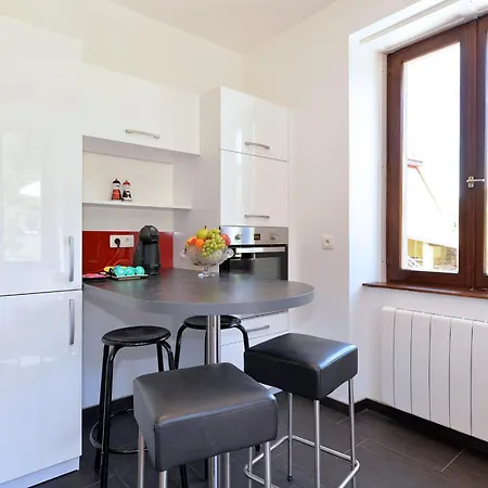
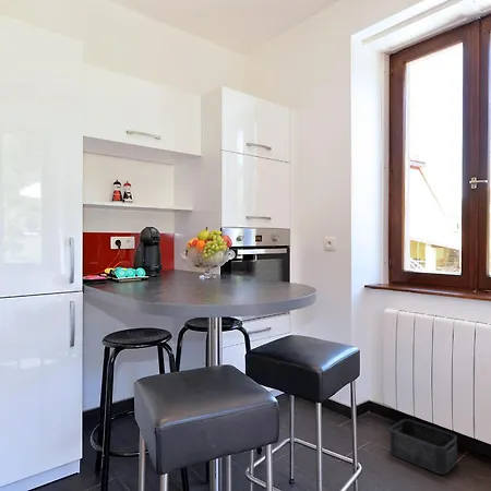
+ storage bin [390,418,458,476]
